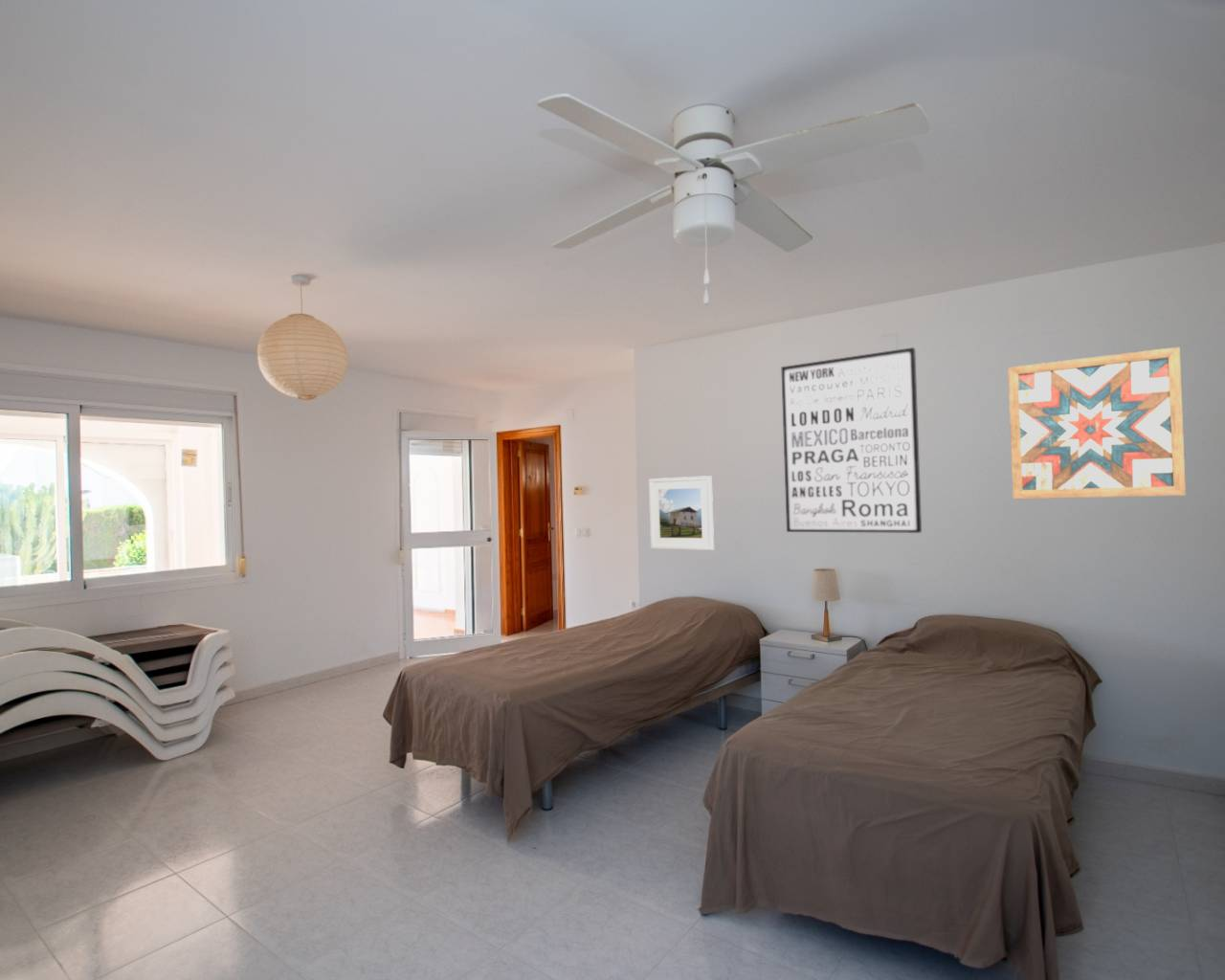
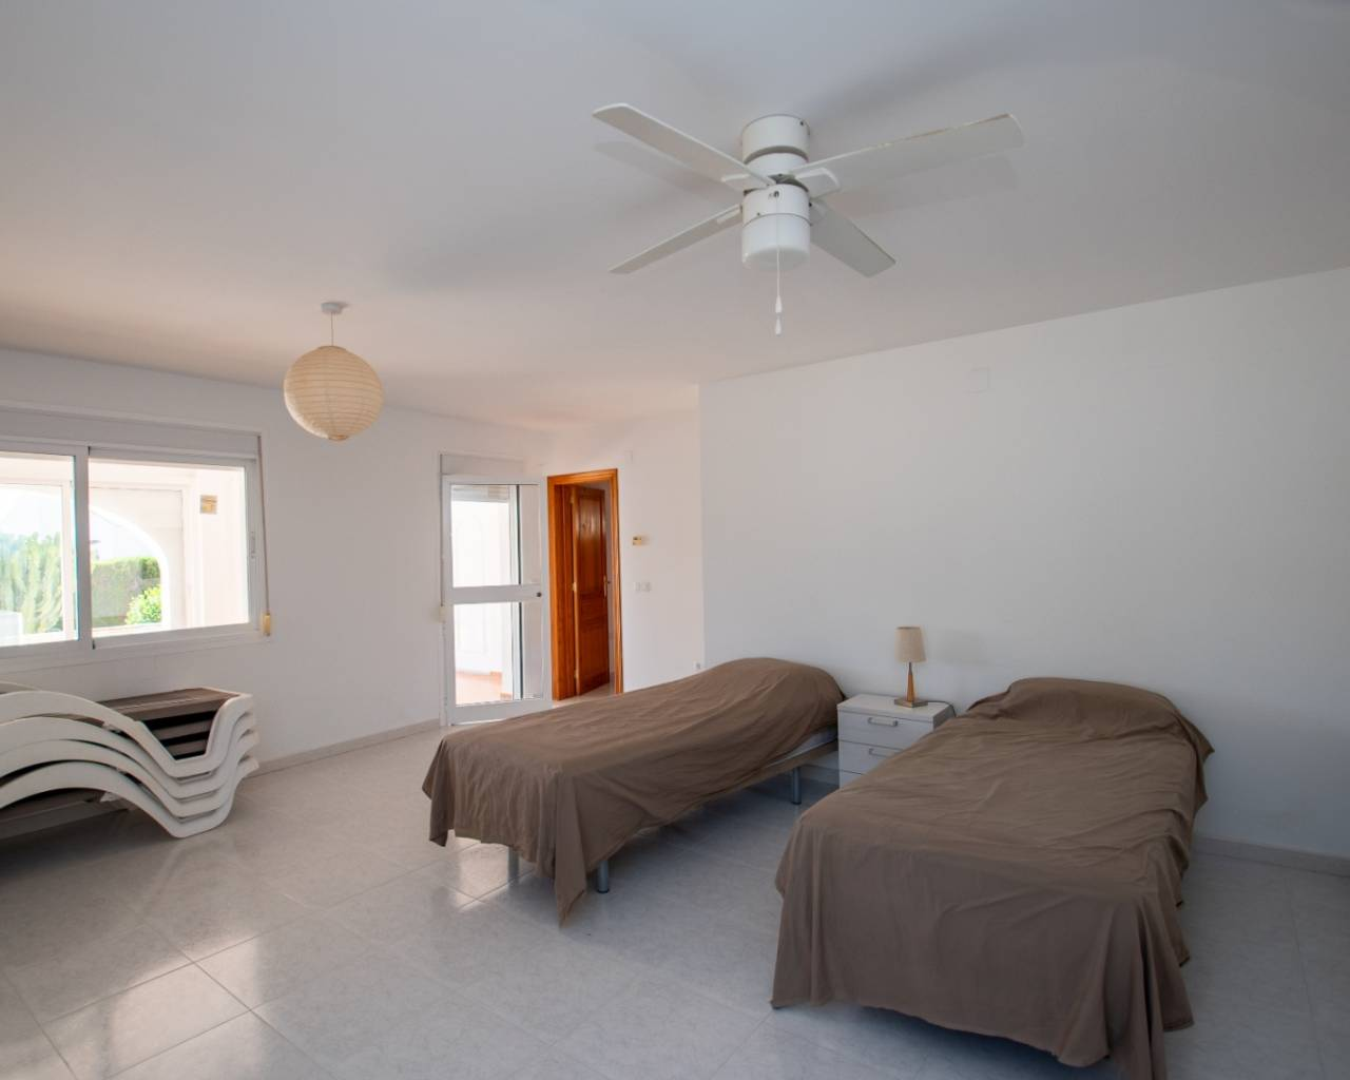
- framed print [648,475,715,551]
- wall art [1007,345,1187,500]
- wall art [780,346,923,534]
